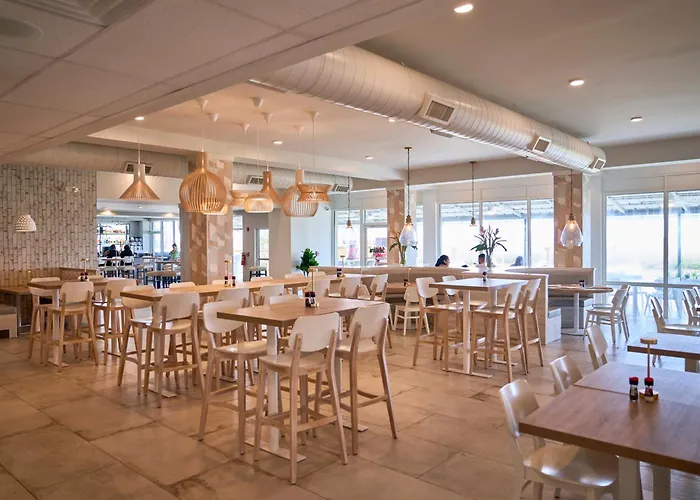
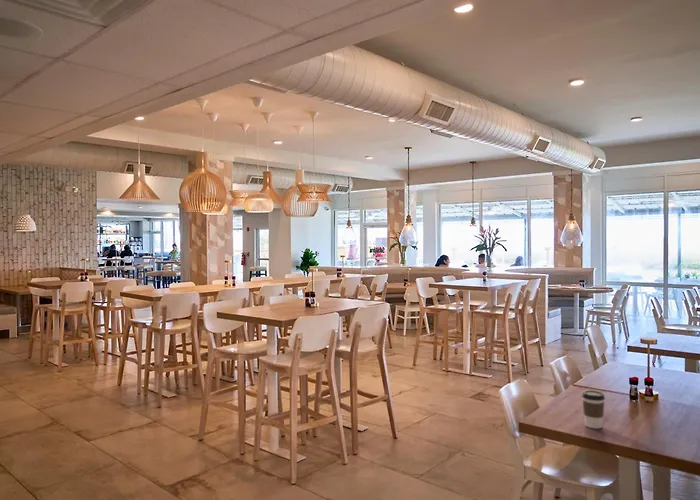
+ coffee cup [581,389,606,430]
